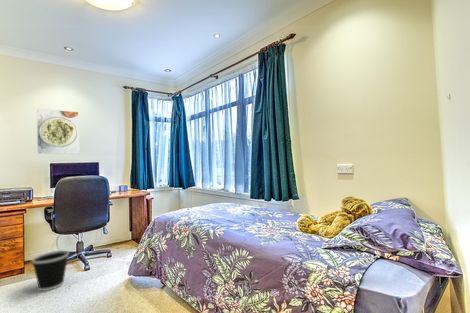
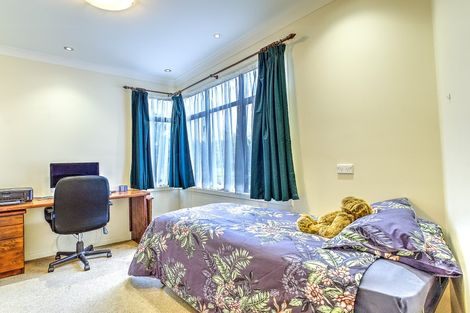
- wastebasket [31,250,70,292]
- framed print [36,107,80,155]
